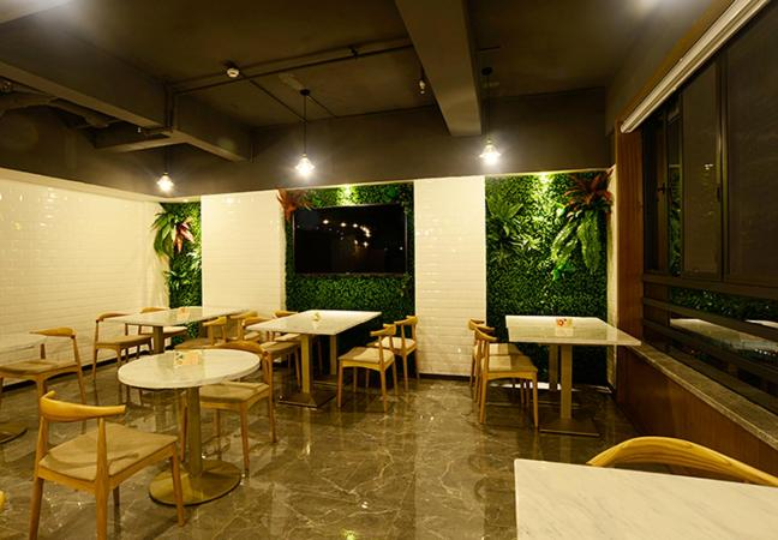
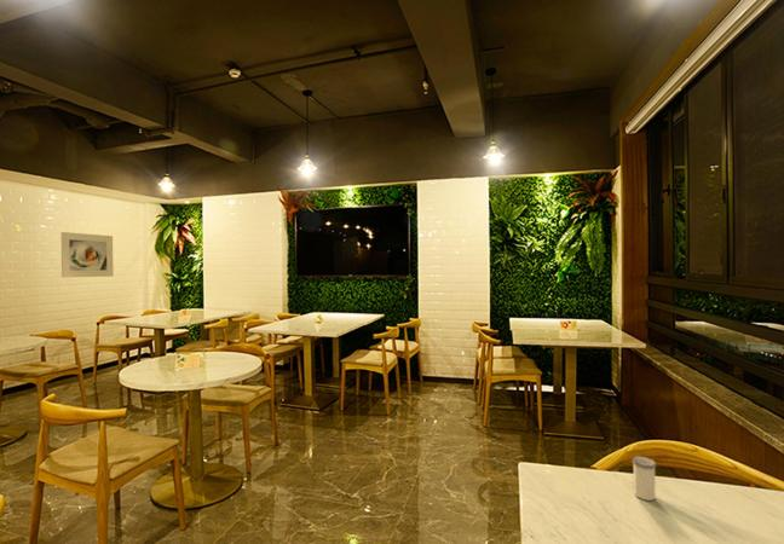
+ salt shaker [632,456,657,502]
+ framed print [60,231,115,278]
